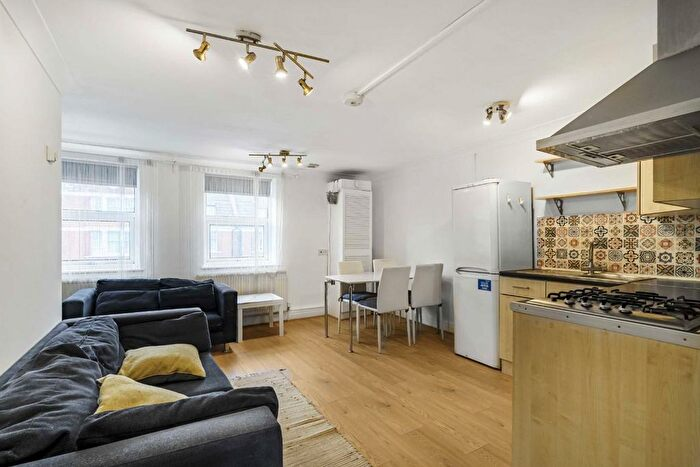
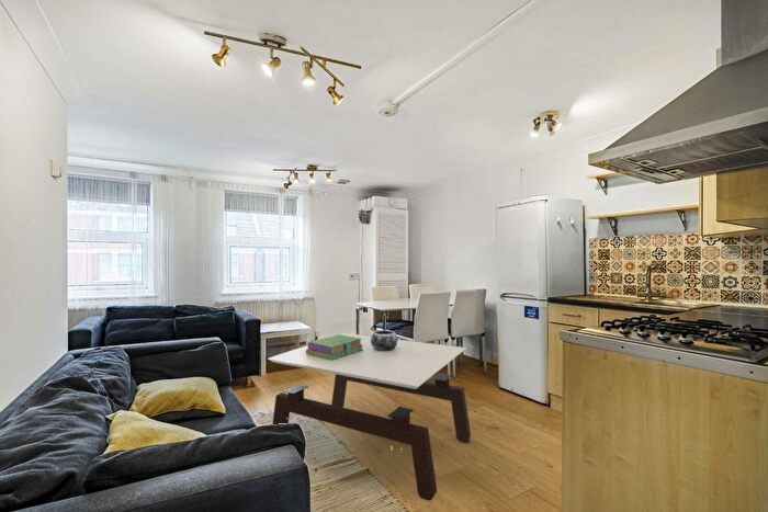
+ coffee table [267,332,472,502]
+ decorative bowl [371,329,398,351]
+ stack of books [306,333,363,361]
